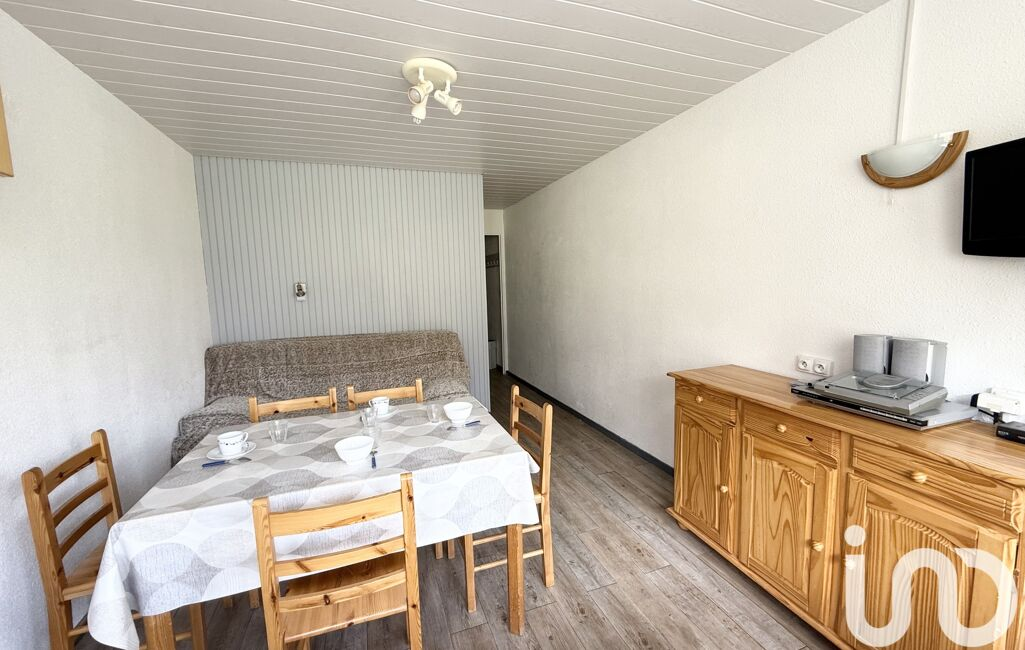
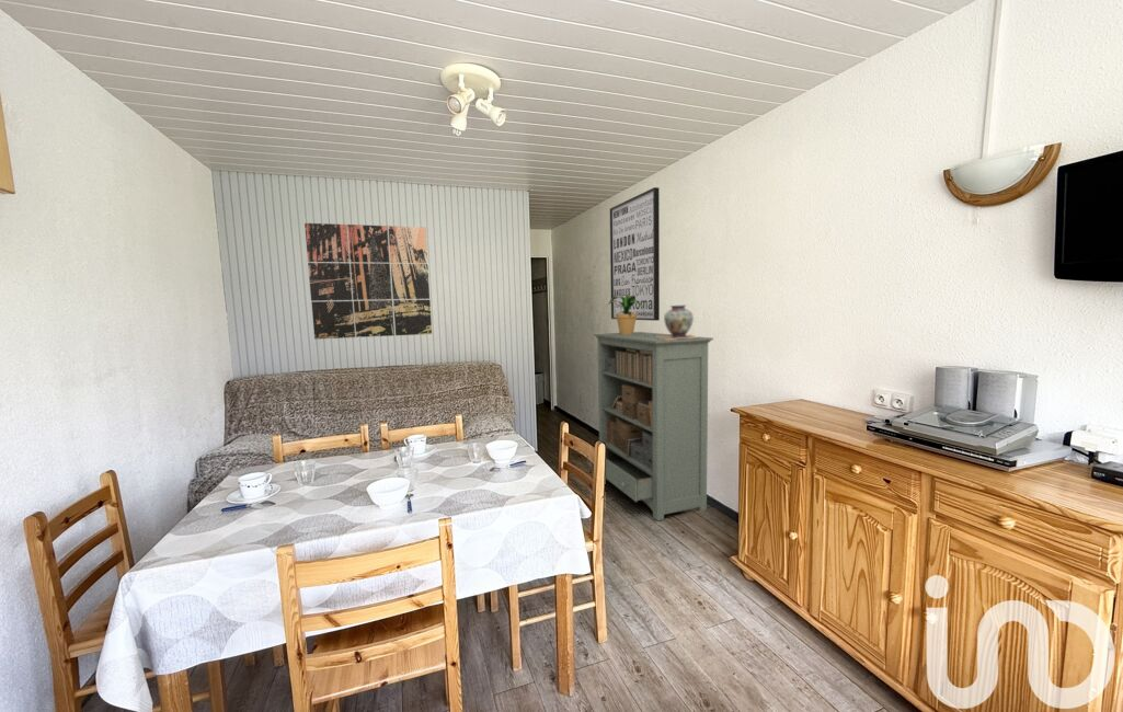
+ bookshelf [587,331,714,522]
+ decorative vase [656,303,698,340]
+ wall art [303,222,433,341]
+ potted plant [604,296,644,335]
+ wall art [609,186,661,322]
